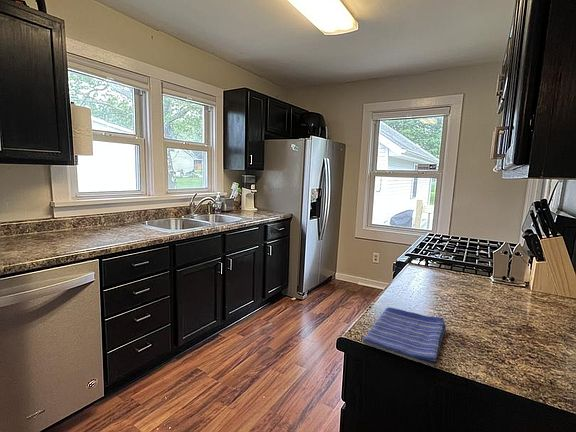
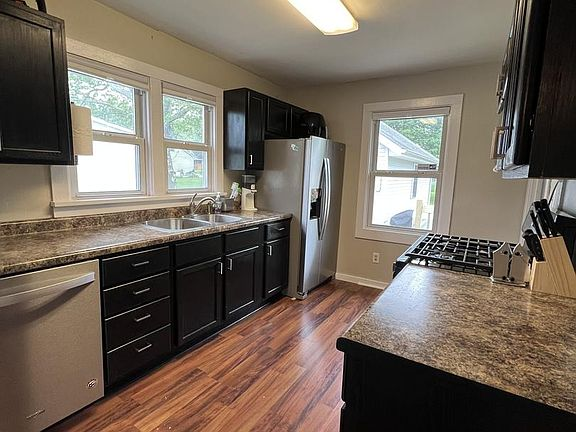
- dish towel [362,306,447,367]
